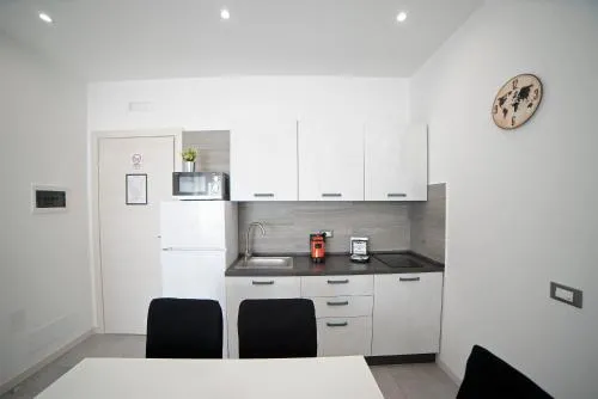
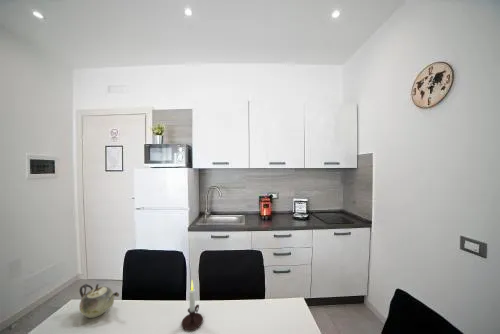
+ teapot [78,283,120,319]
+ candle [181,280,204,331]
